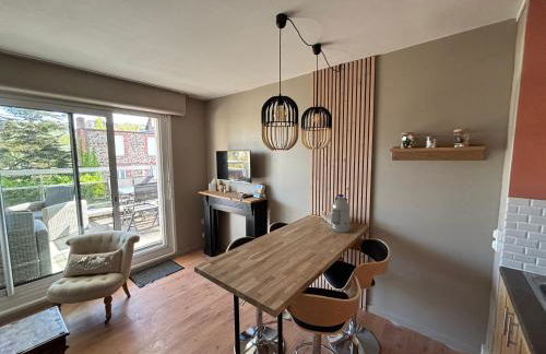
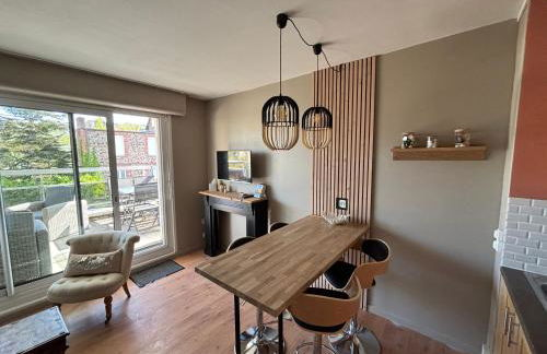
- water jug [330,193,352,234]
